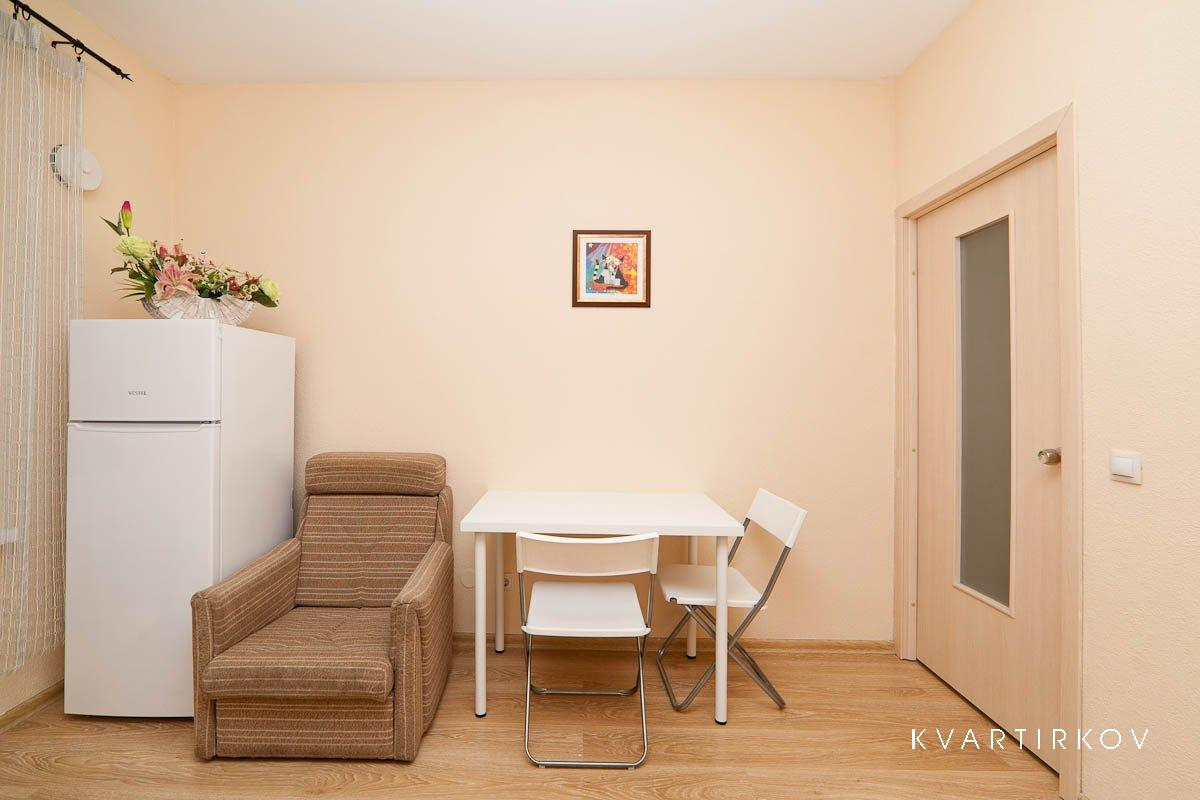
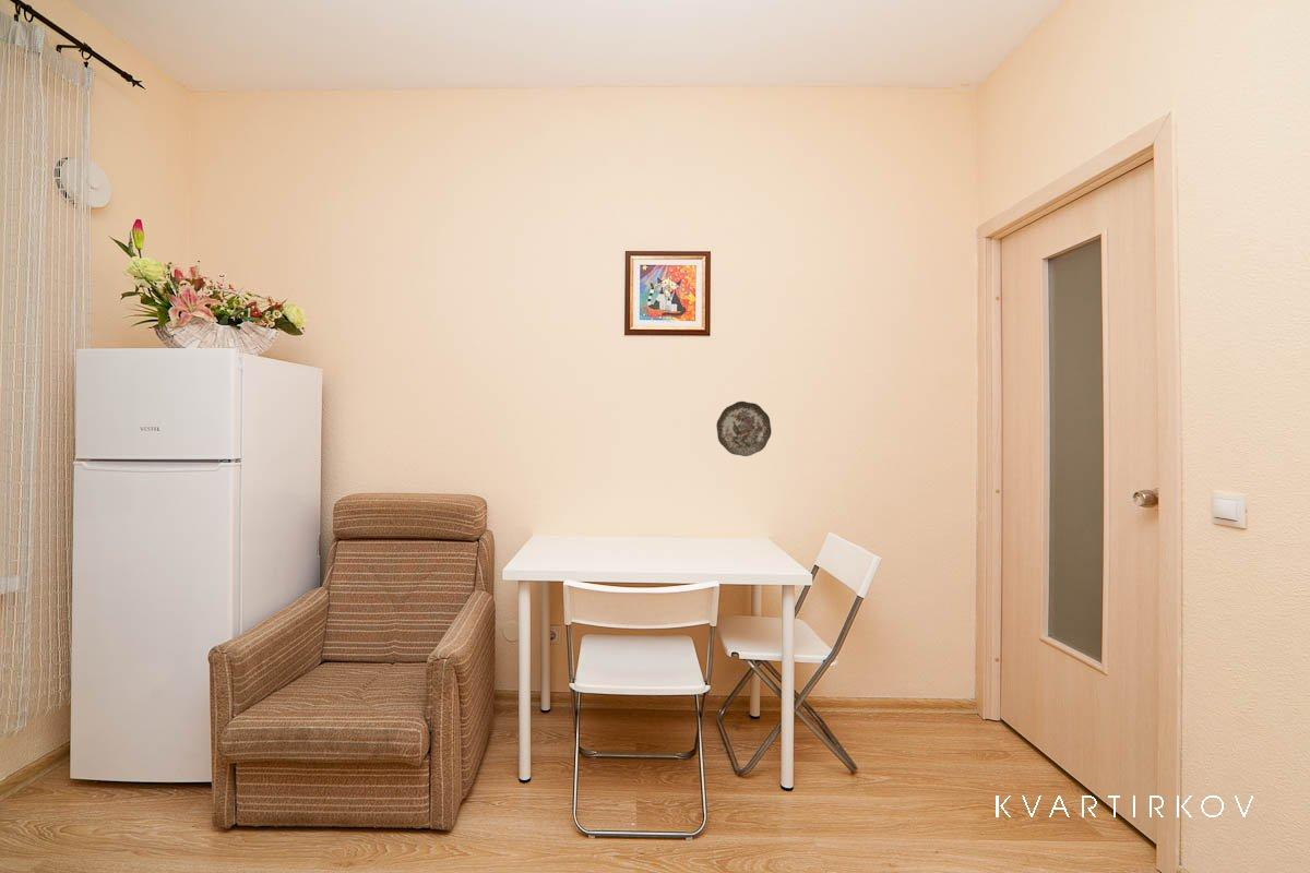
+ decorative plate [715,400,773,457]
